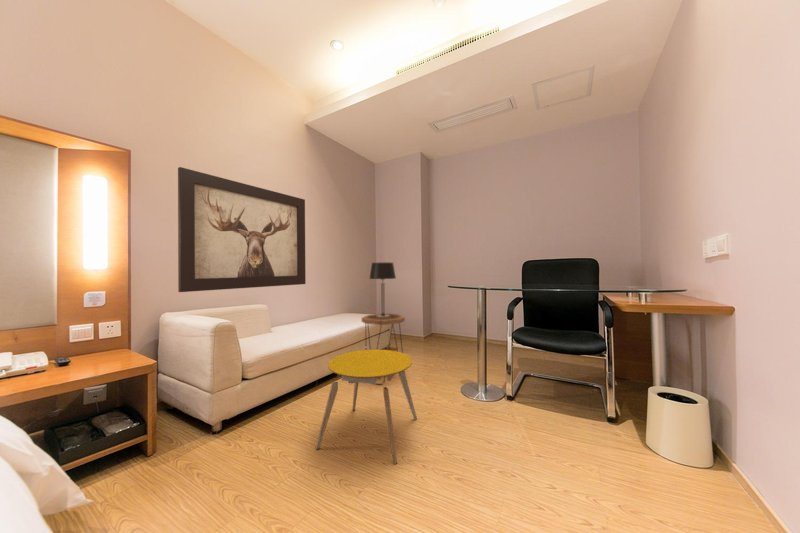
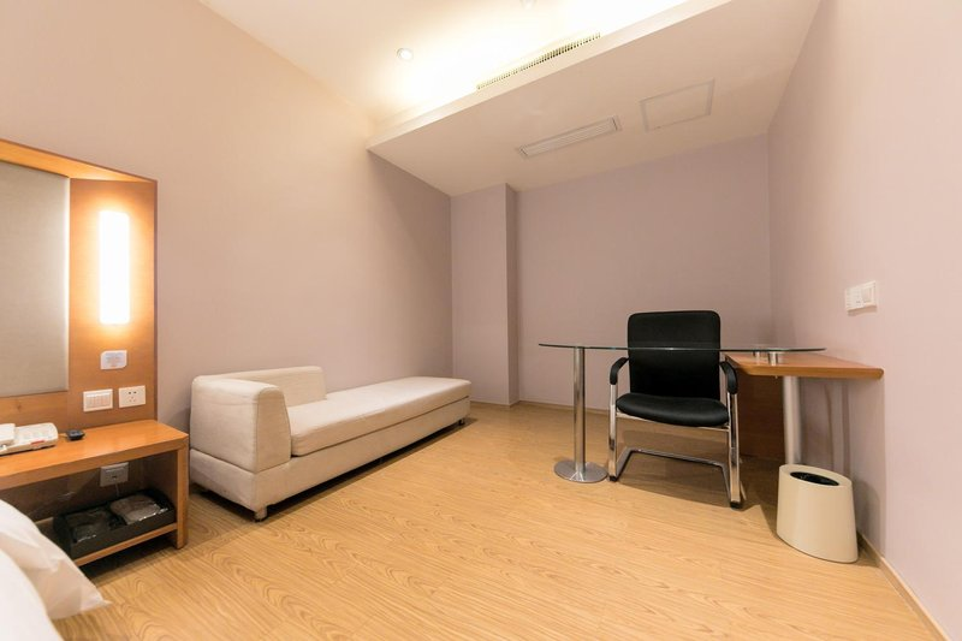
- table lamp [368,262,397,317]
- stool [315,348,418,465]
- wall art [177,166,307,293]
- side table [361,312,406,386]
